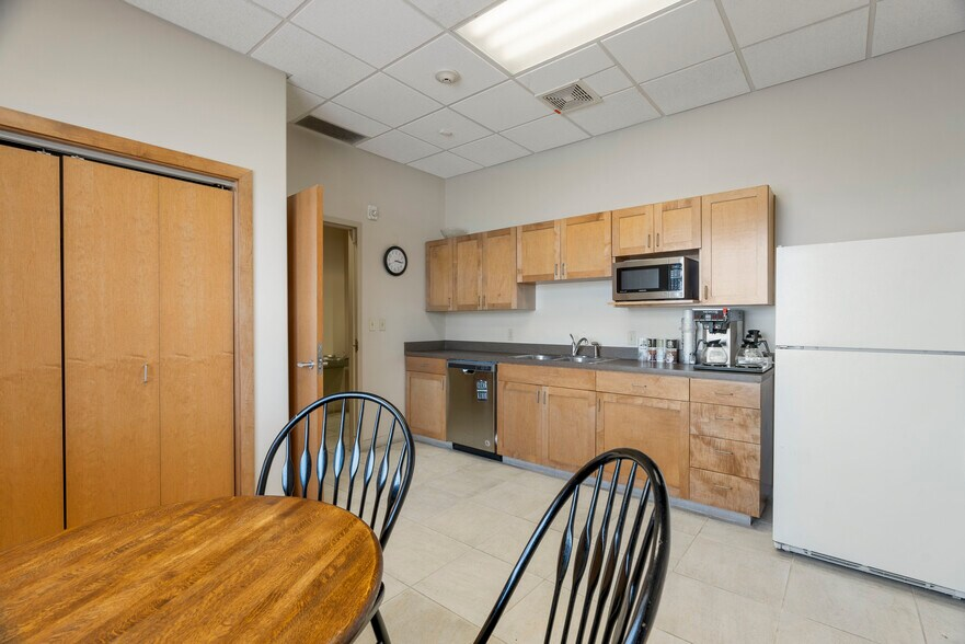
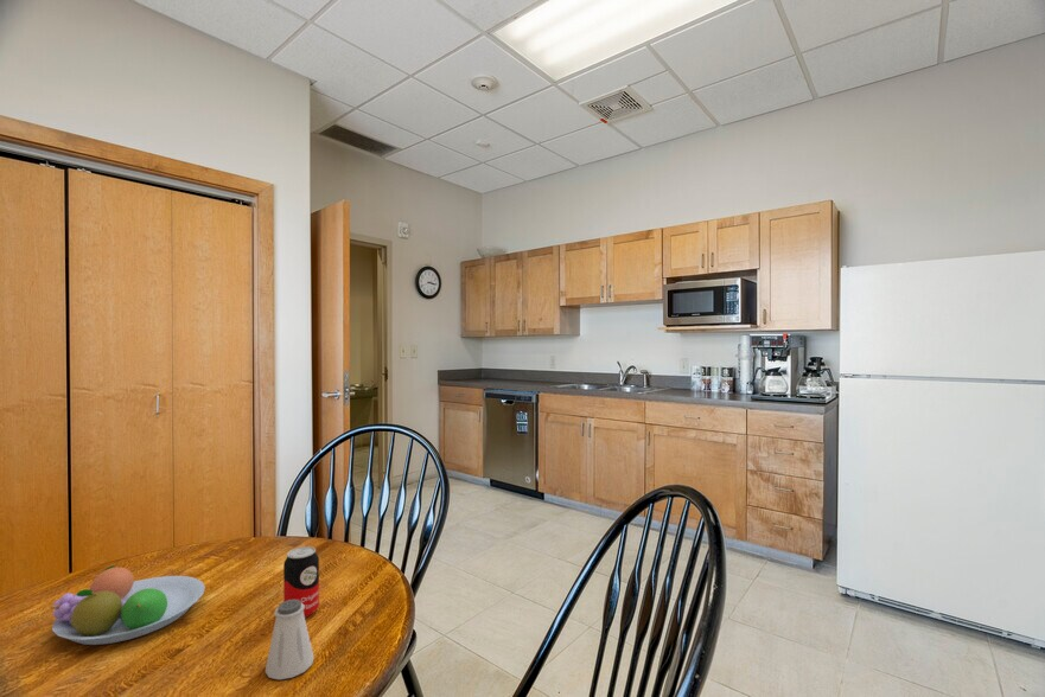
+ saltshaker [265,600,316,680]
+ beverage can [282,545,320,619]
+ fruit bowl [50,564,206,646]
